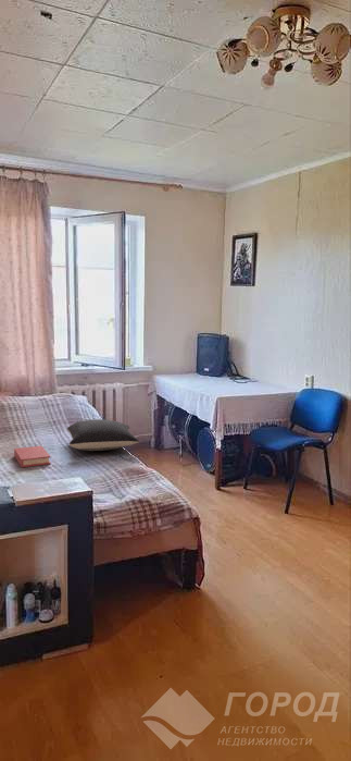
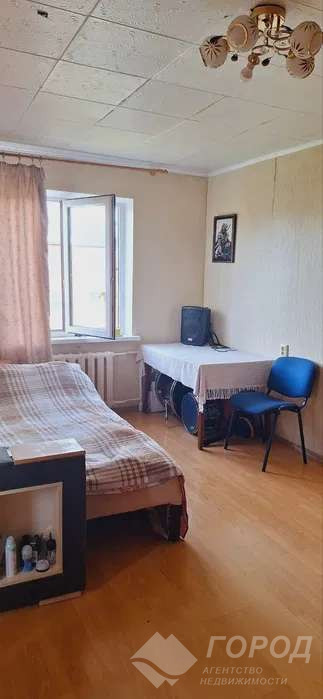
- pillow [66,418,140,452]
- book [13,445,52,468]
